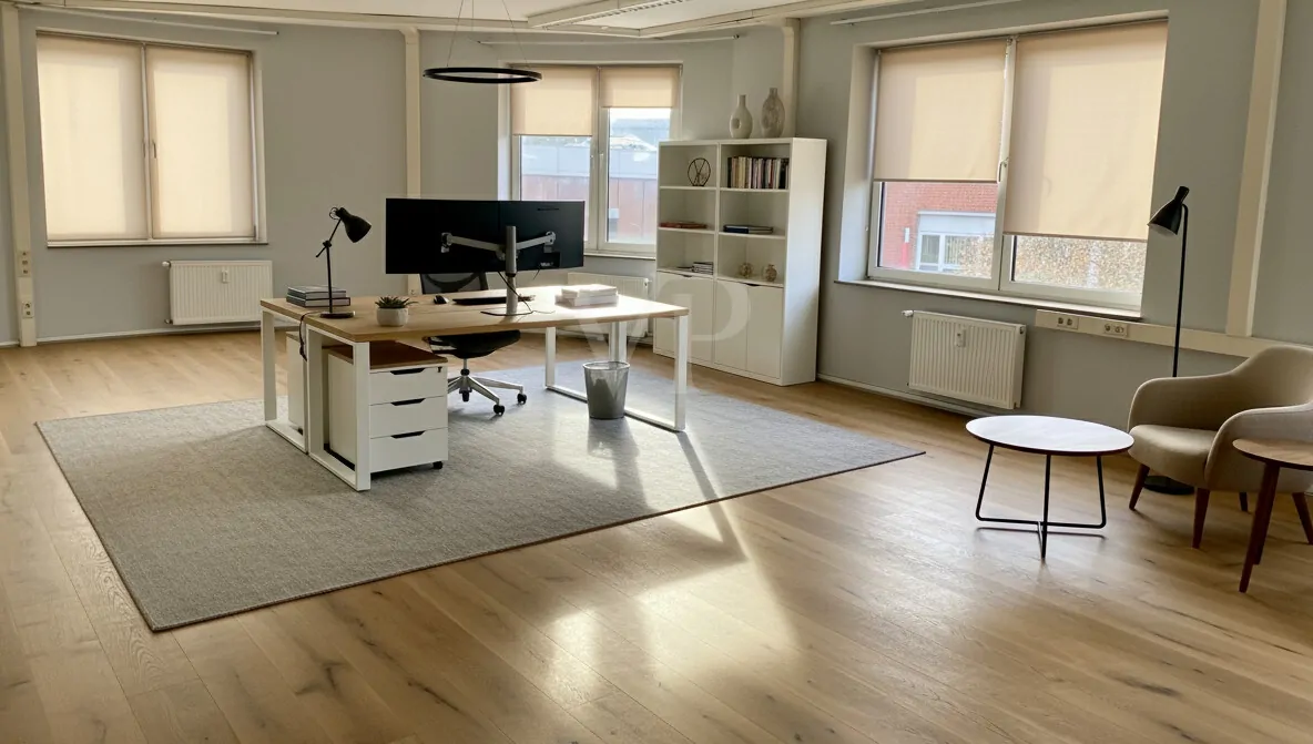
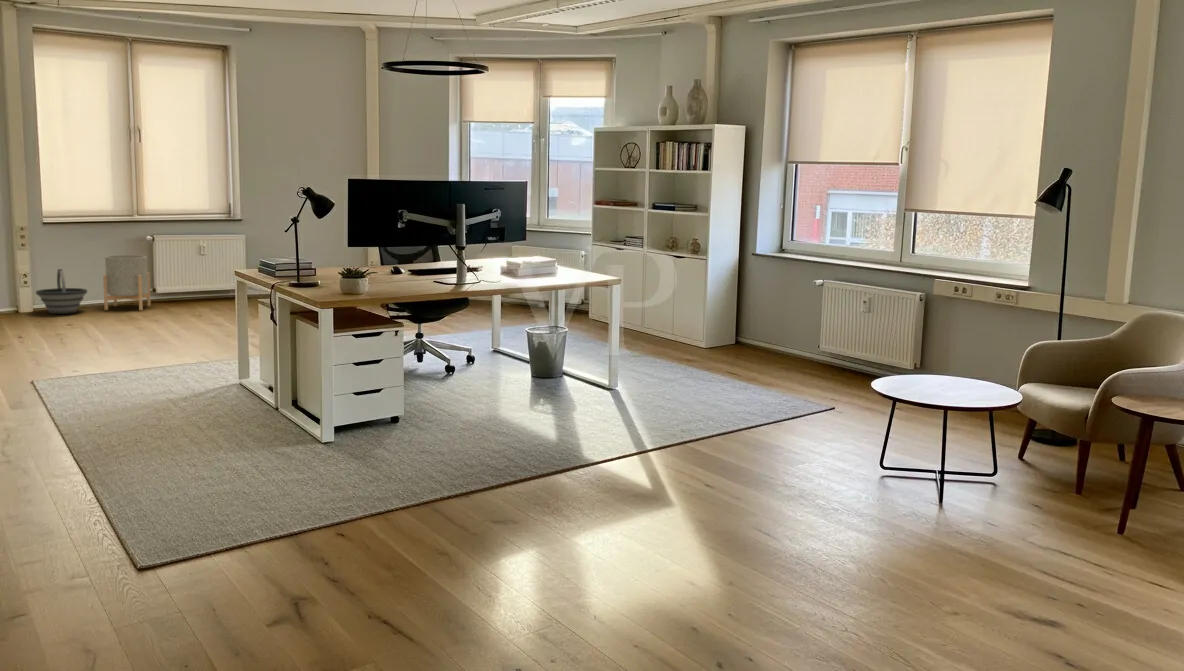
+ bucket [35,268,88,315]
+ planter [102,254,152,311]
